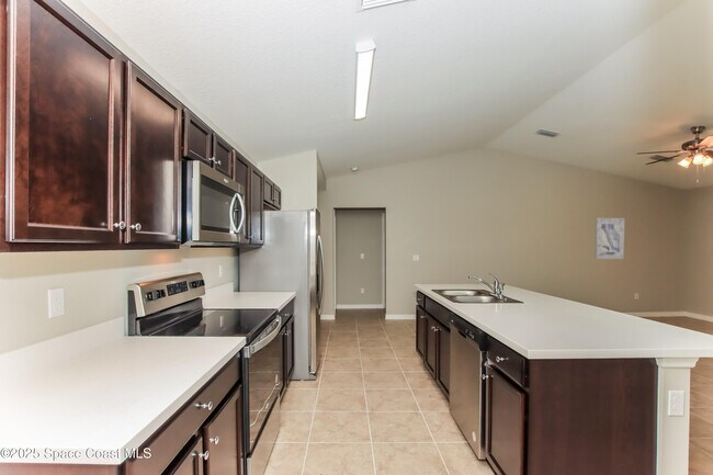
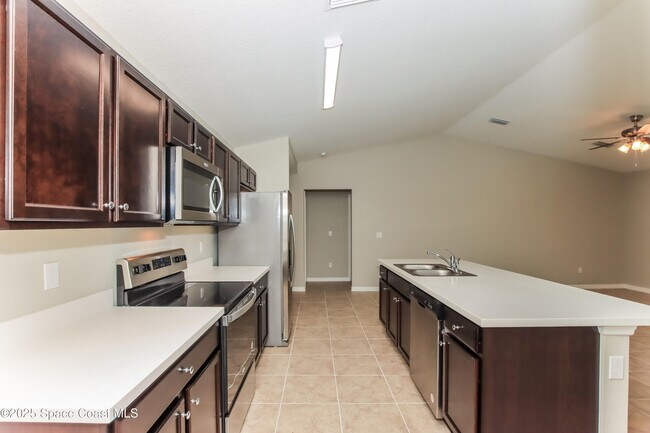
- wall art [593,217,625,260]
